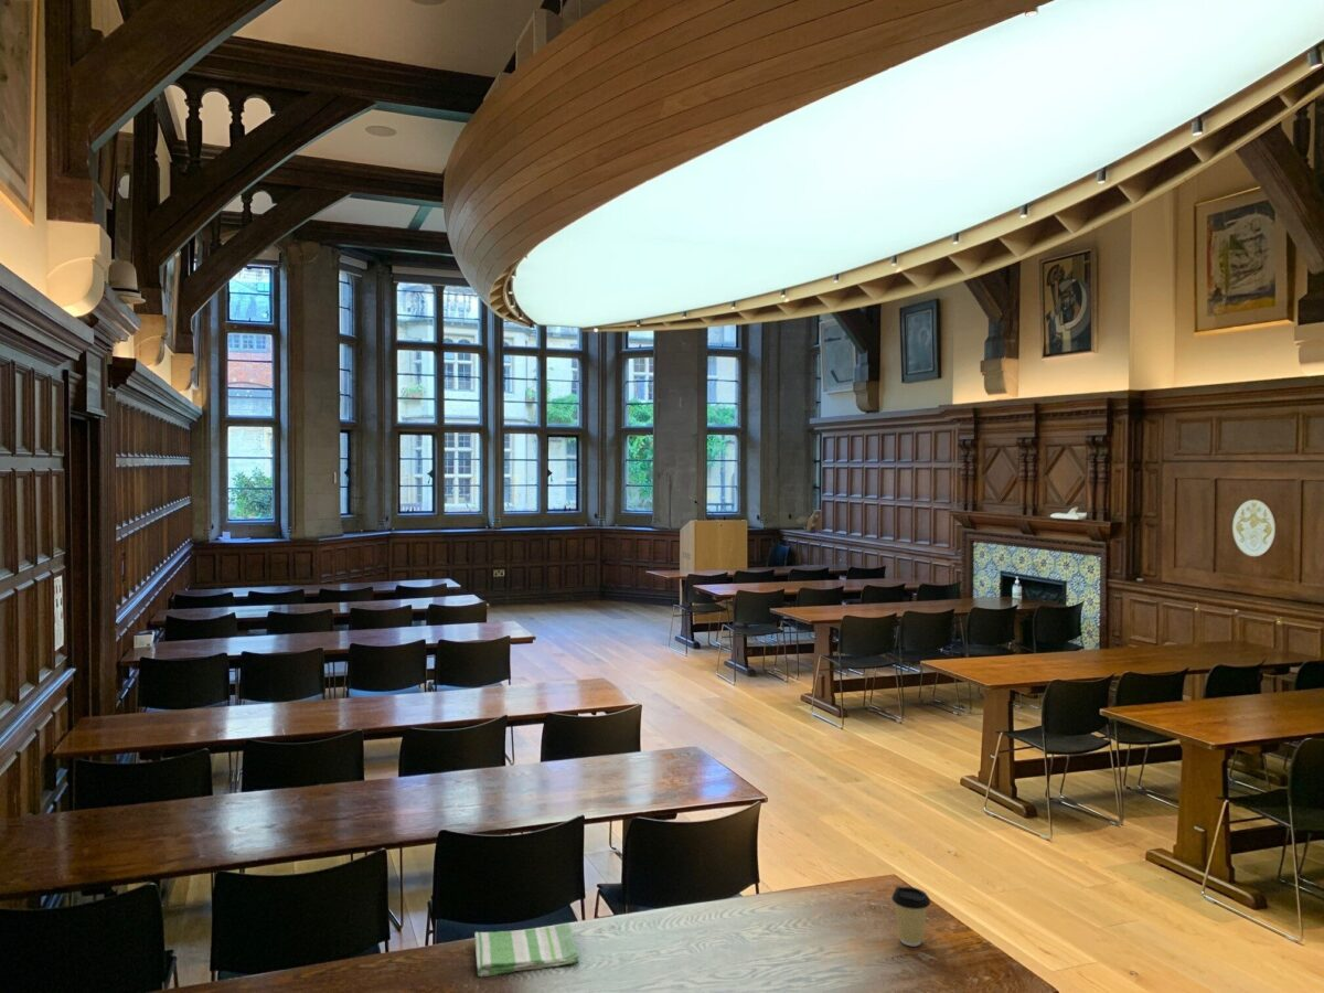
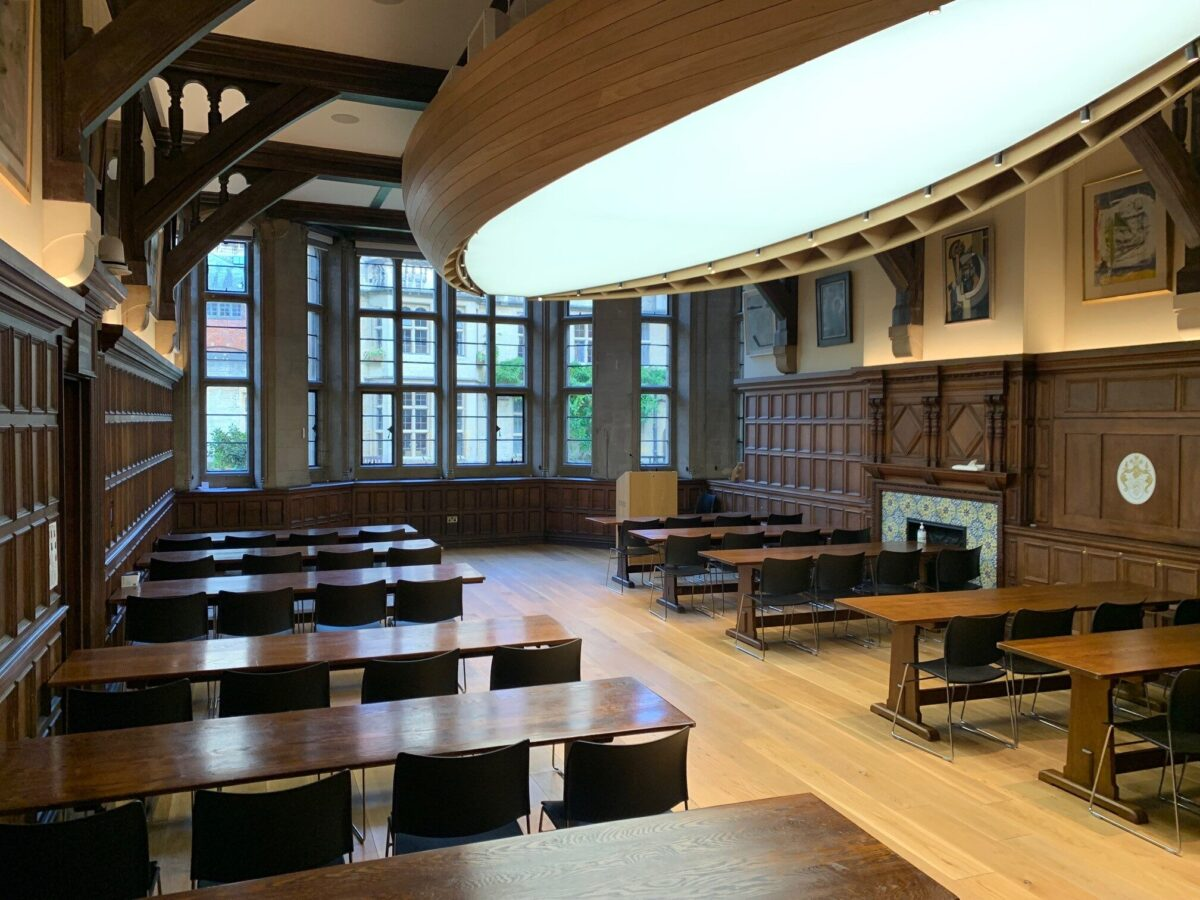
- dish towel [473,922,580,978]
- coffee cup [890,886,931,948]
